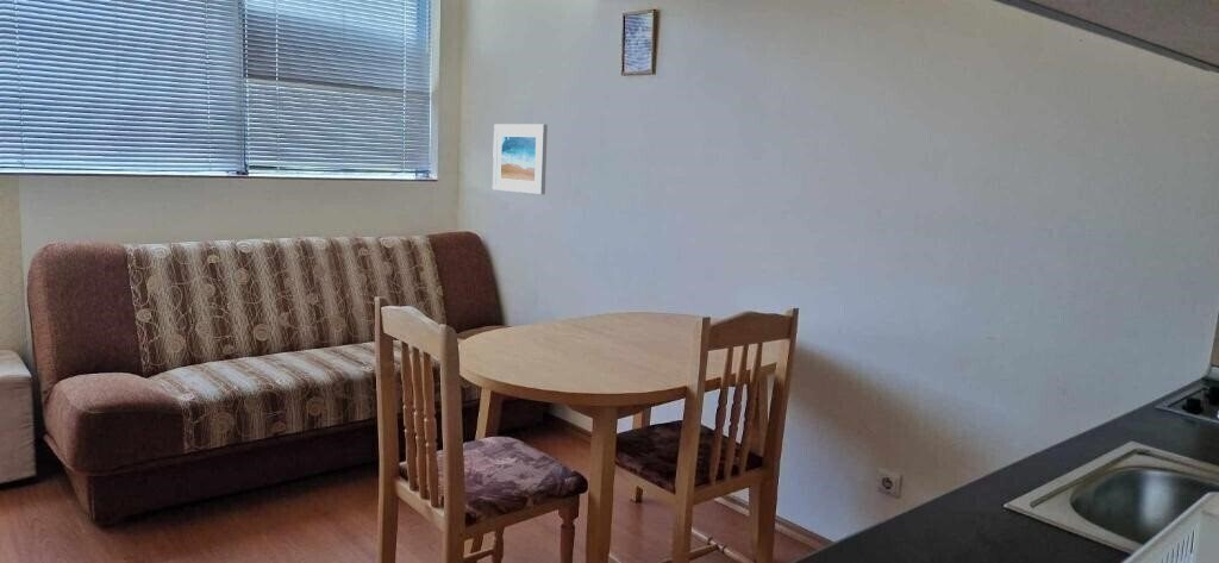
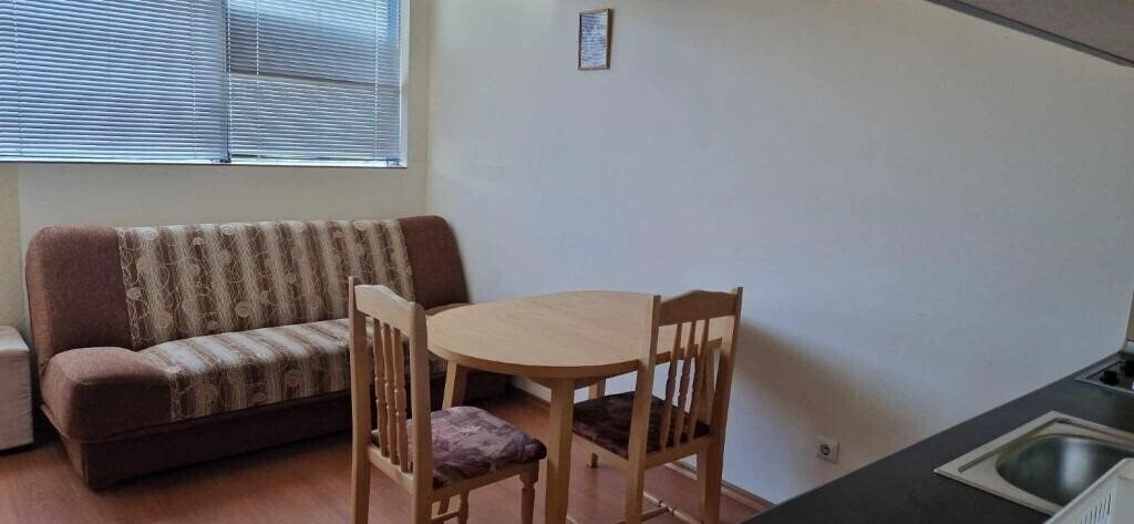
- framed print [492,123,549,195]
